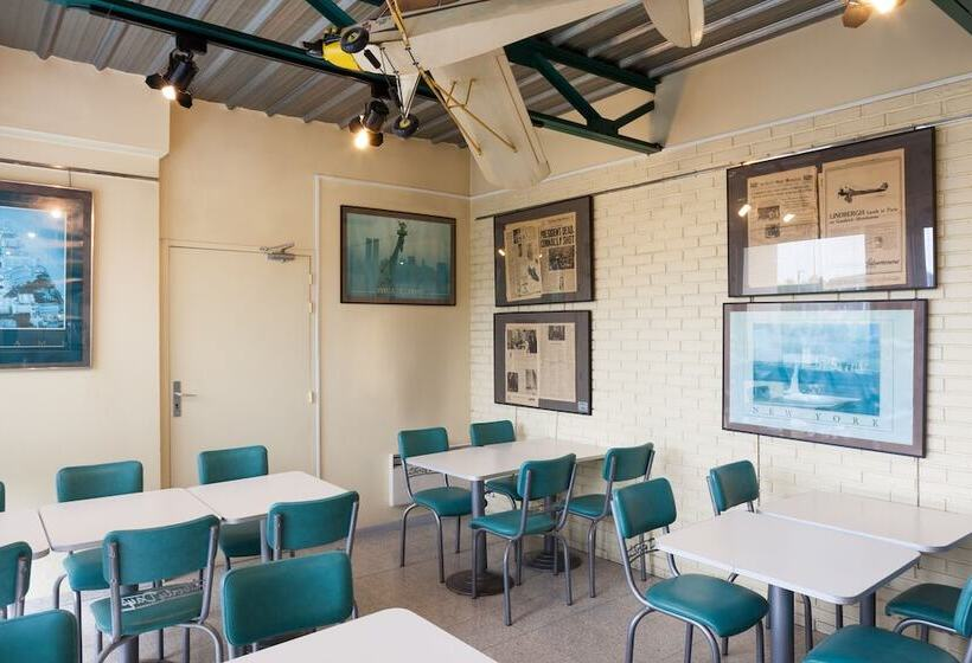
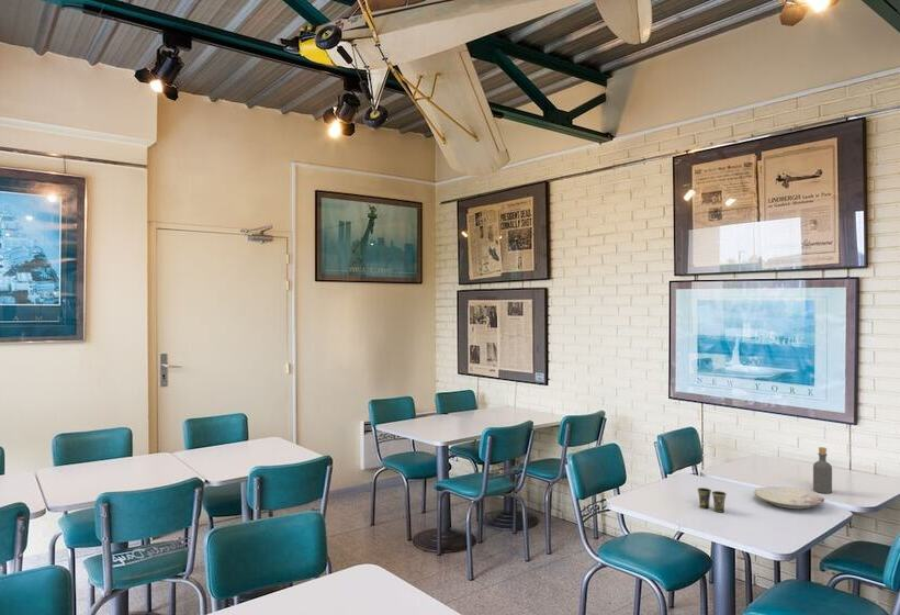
+ bottle [812,446,833,494]
+ cup [697,487,728,513]
+ plate [753,485,825,510]
